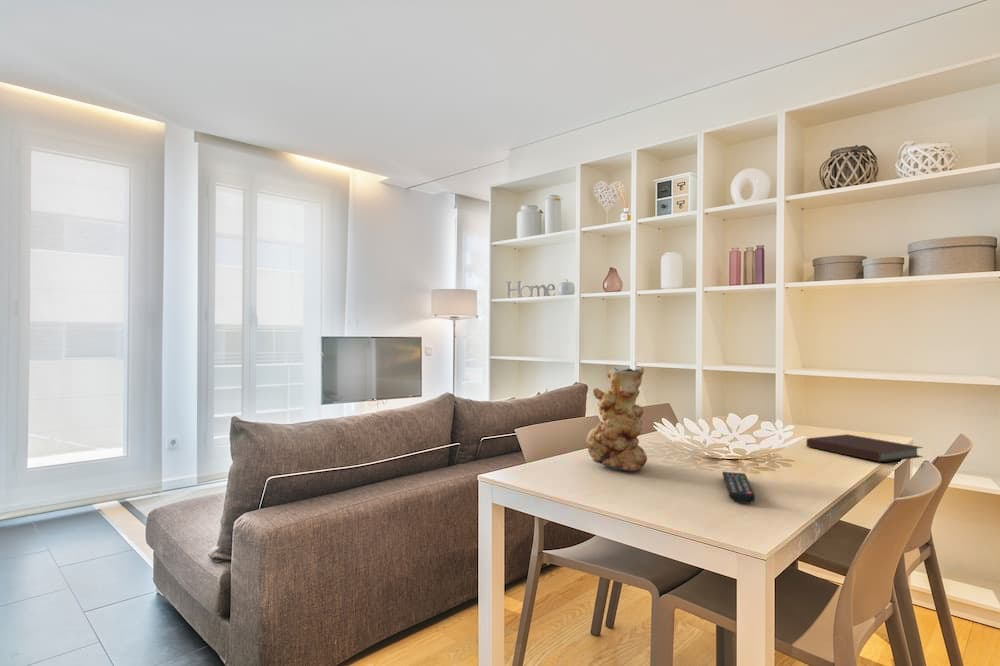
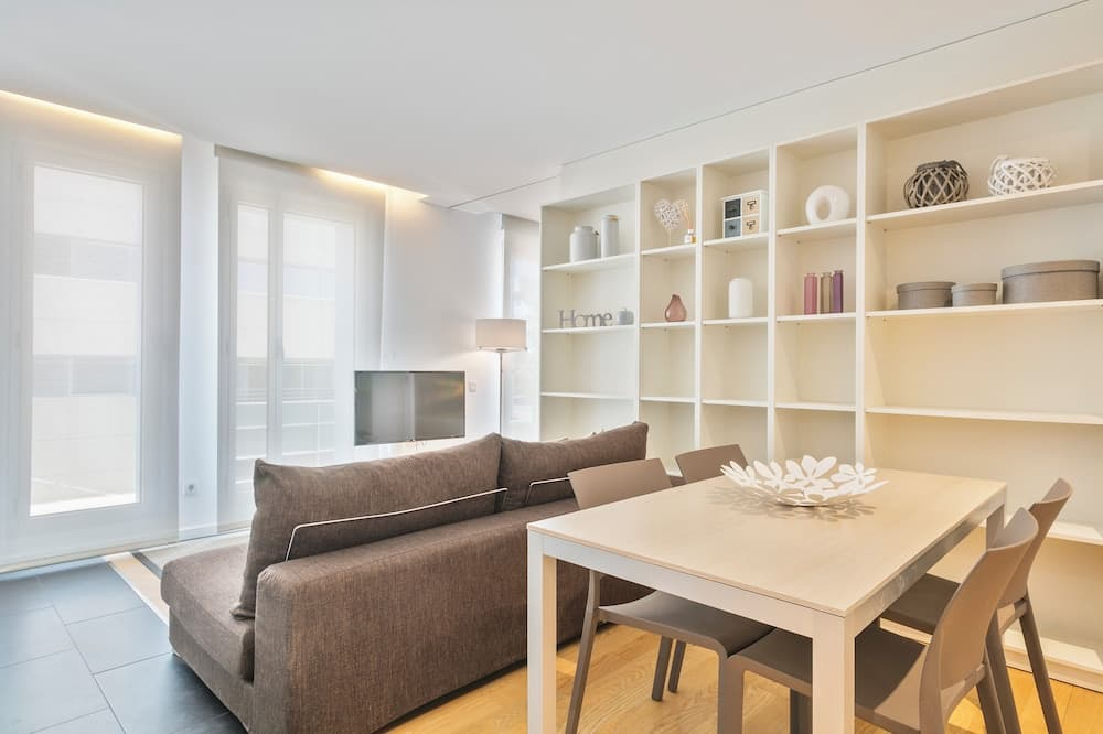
- notebook [805,433,924,463]
- vase [585,366,648,473]
- remote control [721,471,757,505]
